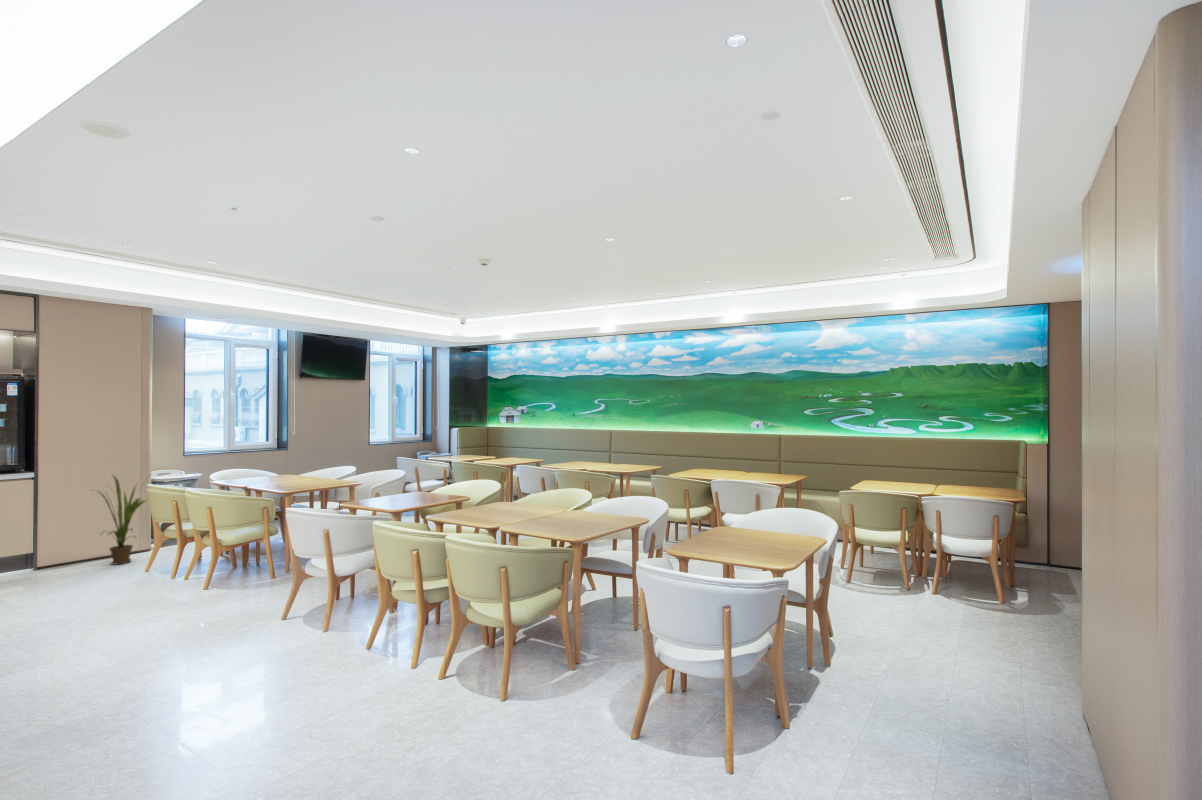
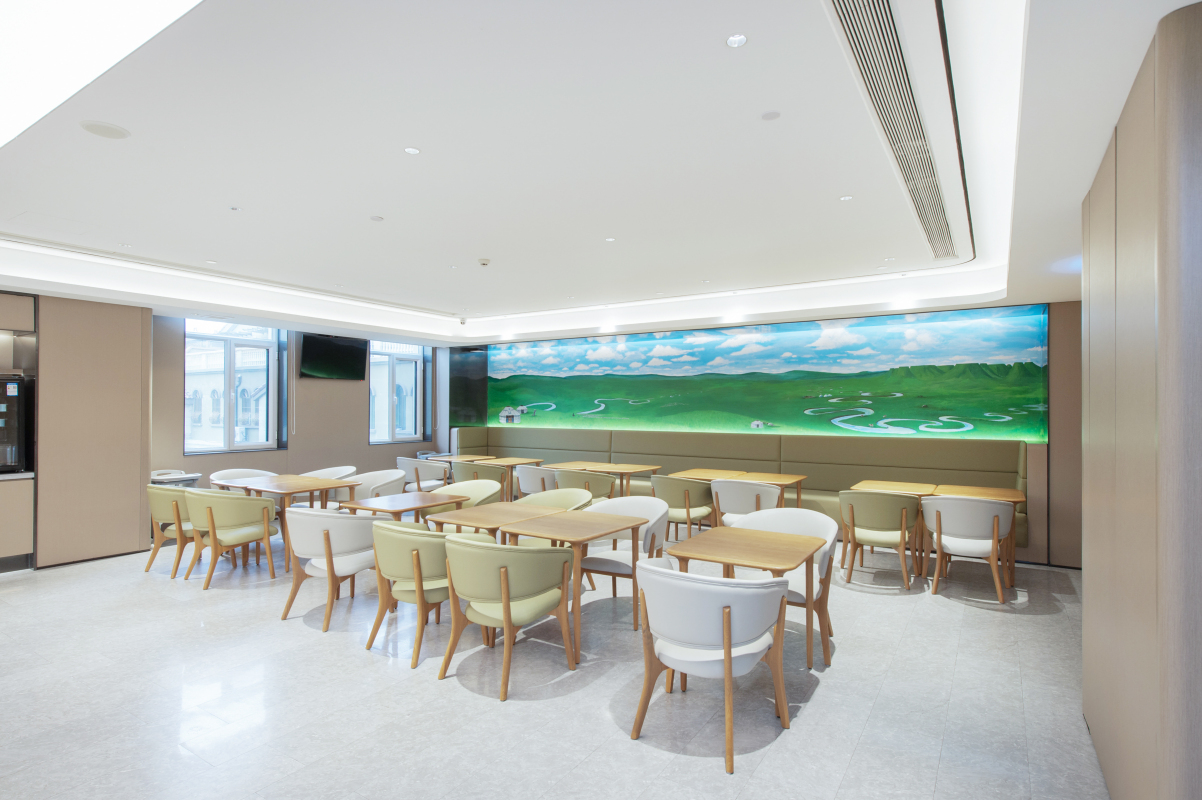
- house plant [92,473,151,566]
